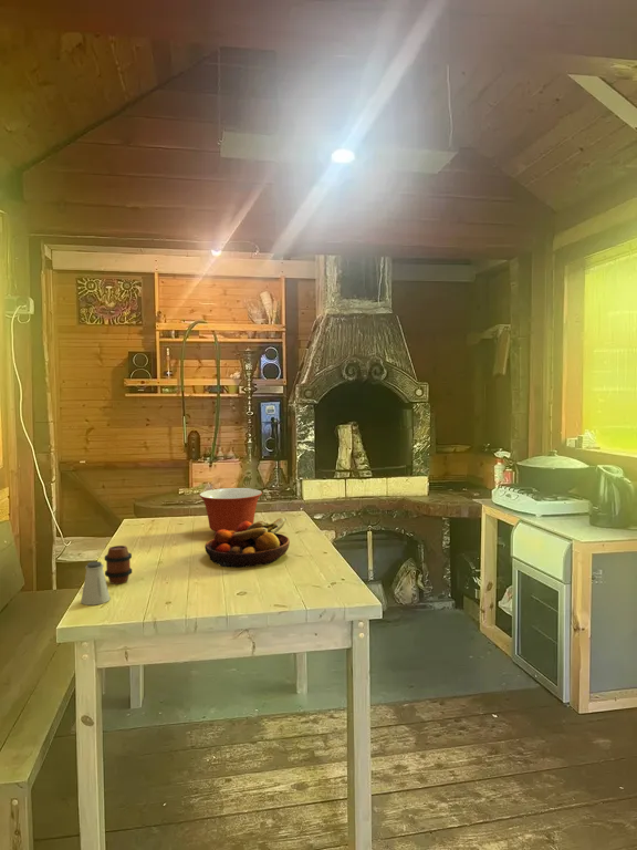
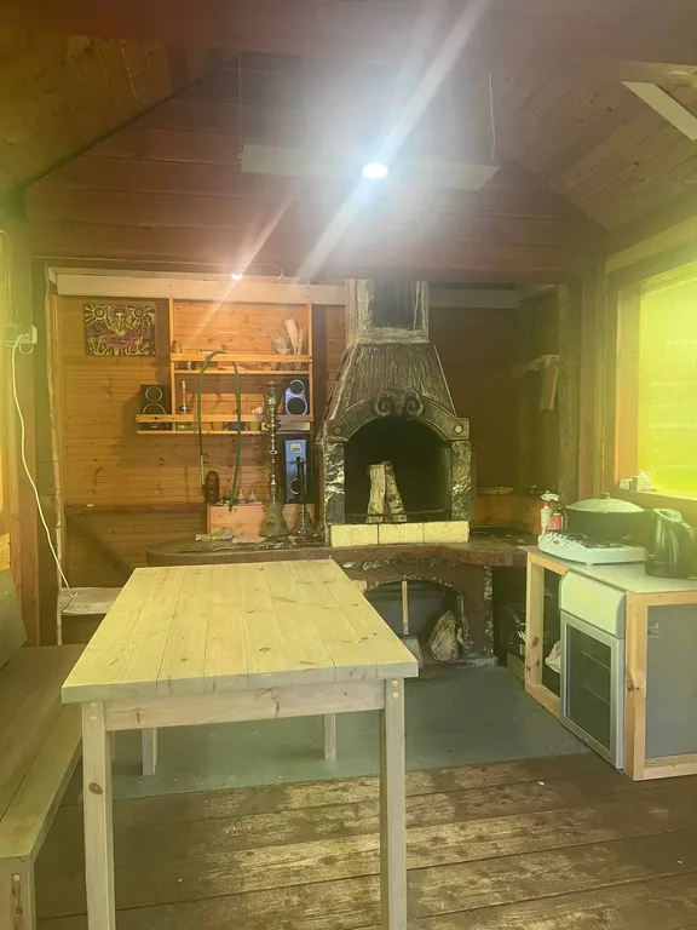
- mixing bowl [198,487,263,532]
- fruit bowl [203,517,291,569]
- saltshaker [80,560,111,607]
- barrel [104,545,133,585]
